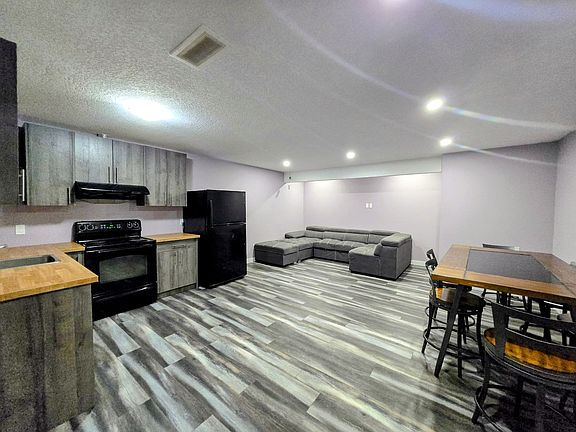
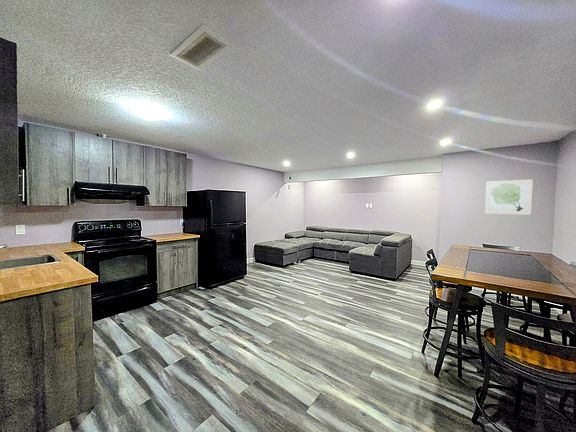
+ wall art [484,178,534,216]
